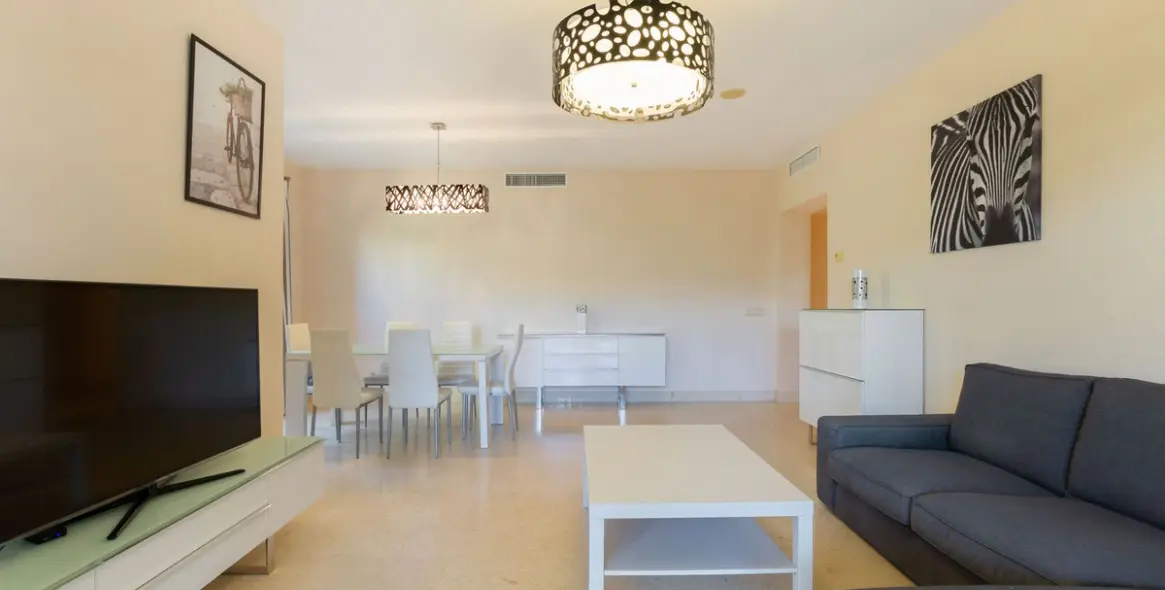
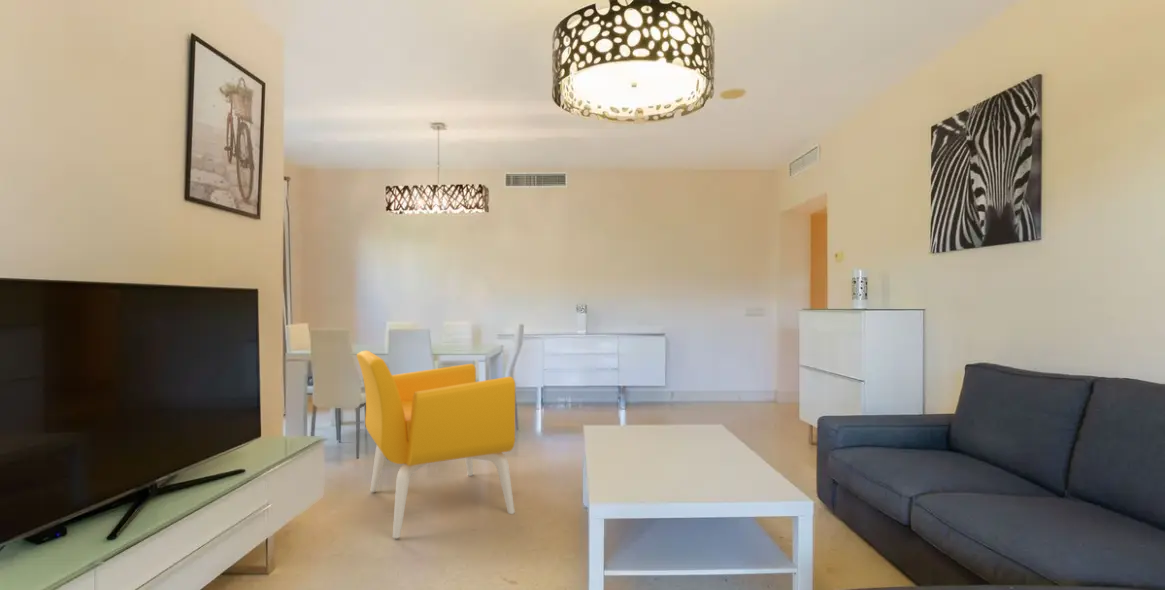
+ armchair [356,350,516,539]
